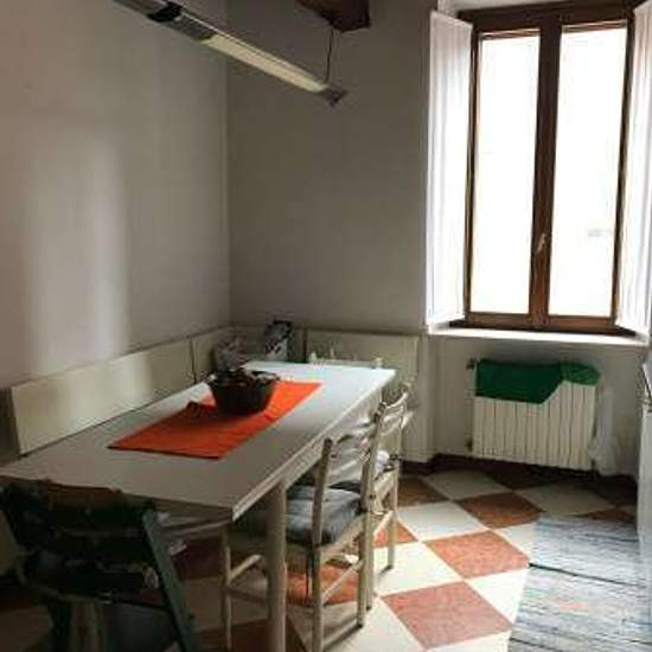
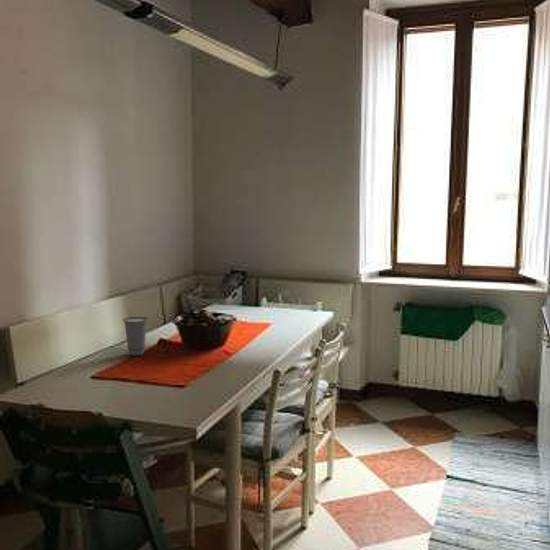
+ cup [121,316,149,356]
